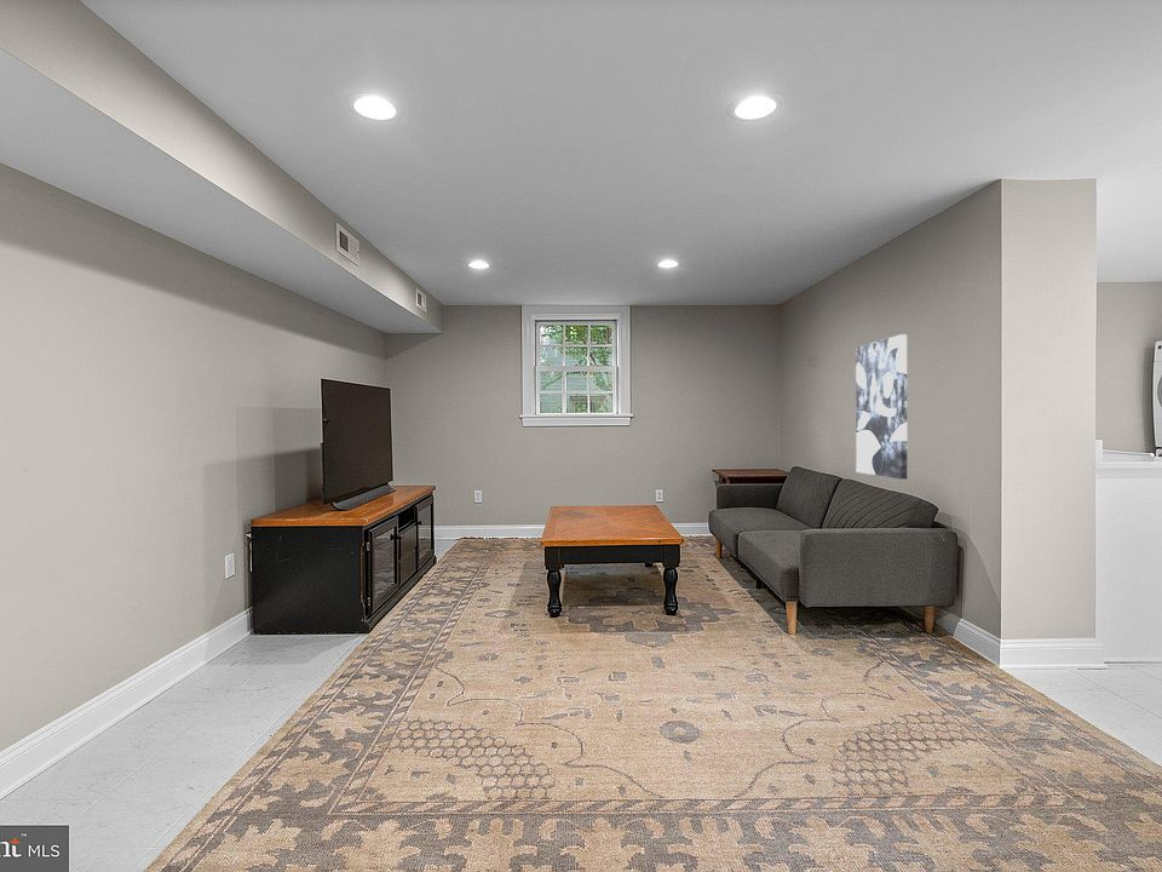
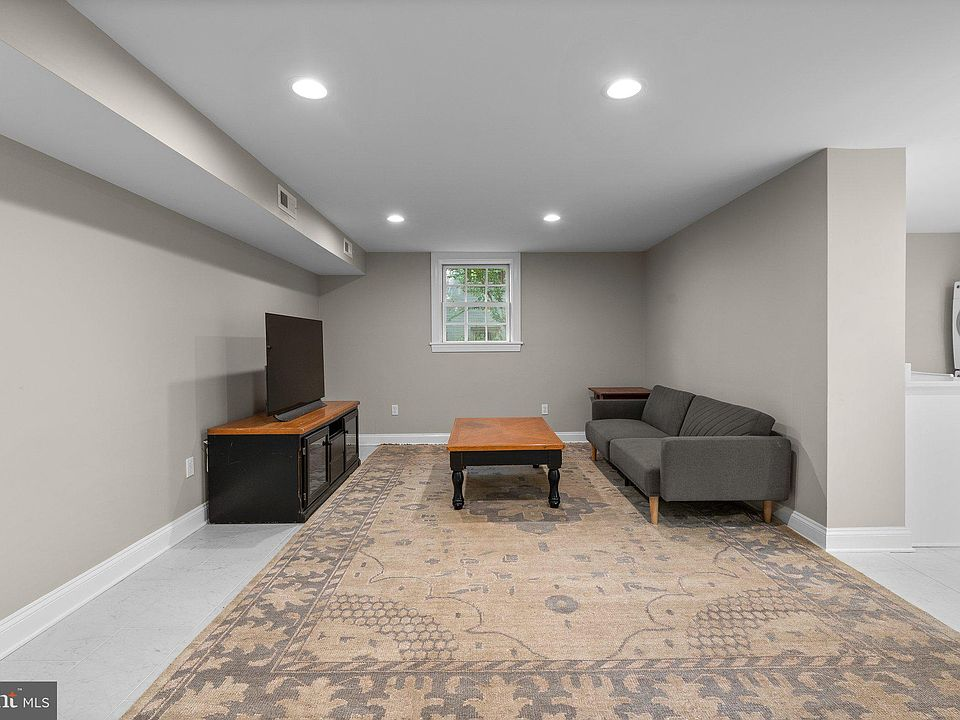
- wall art [855,333,908,481]
